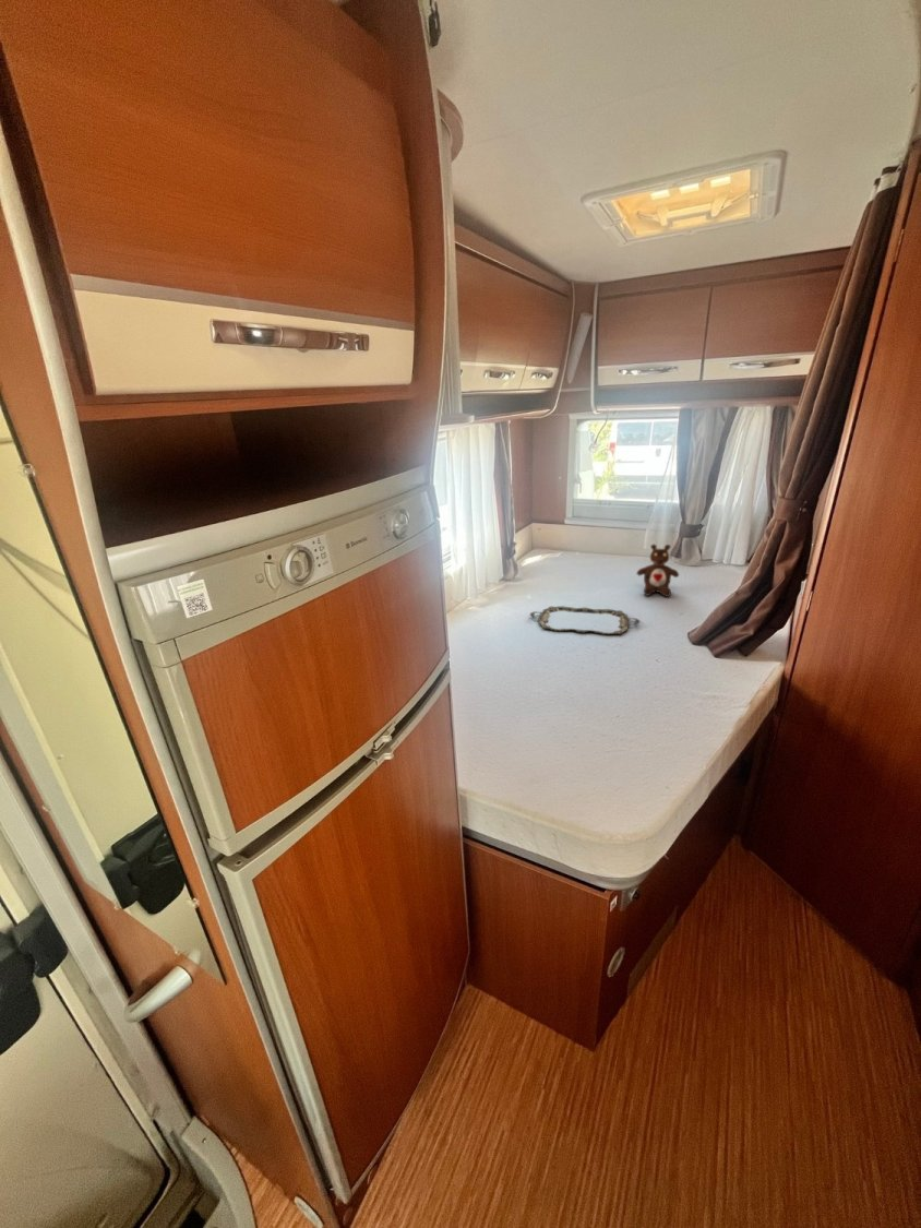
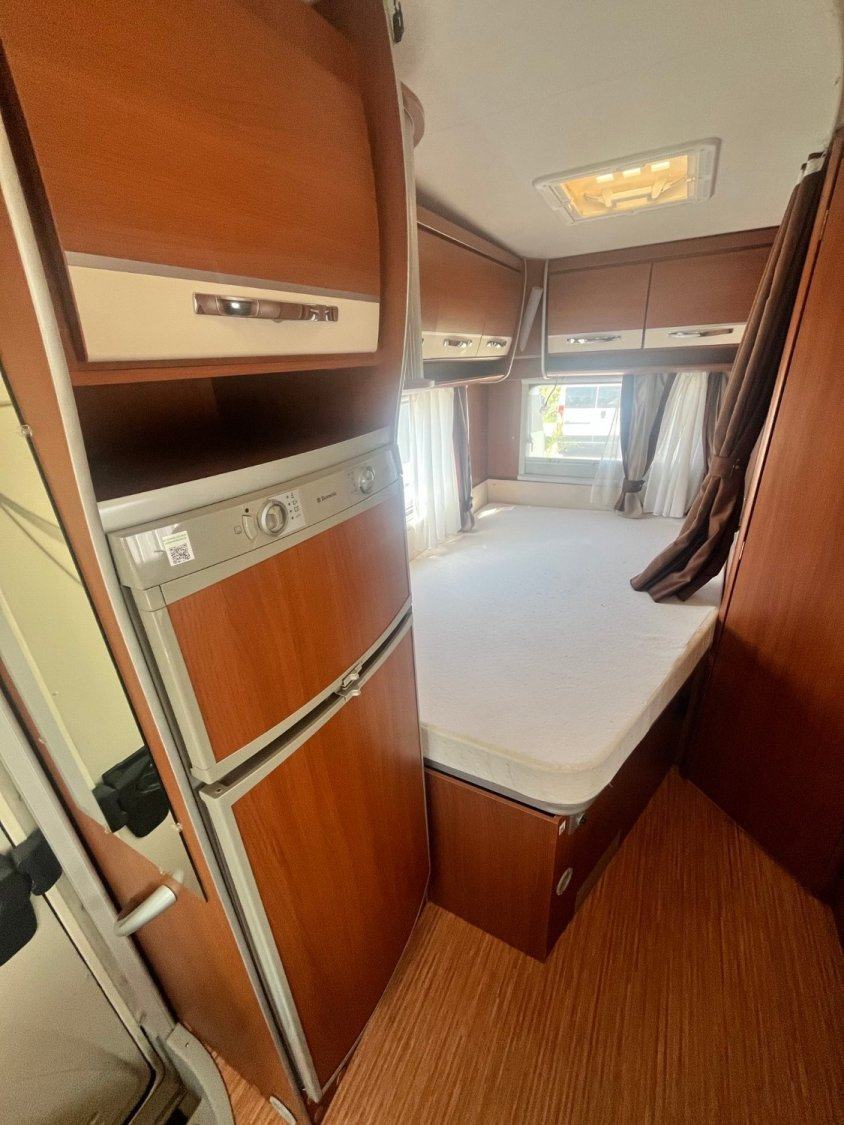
- teddy bear [636,544,680,598]
- serving tray [529,605,642,635]
